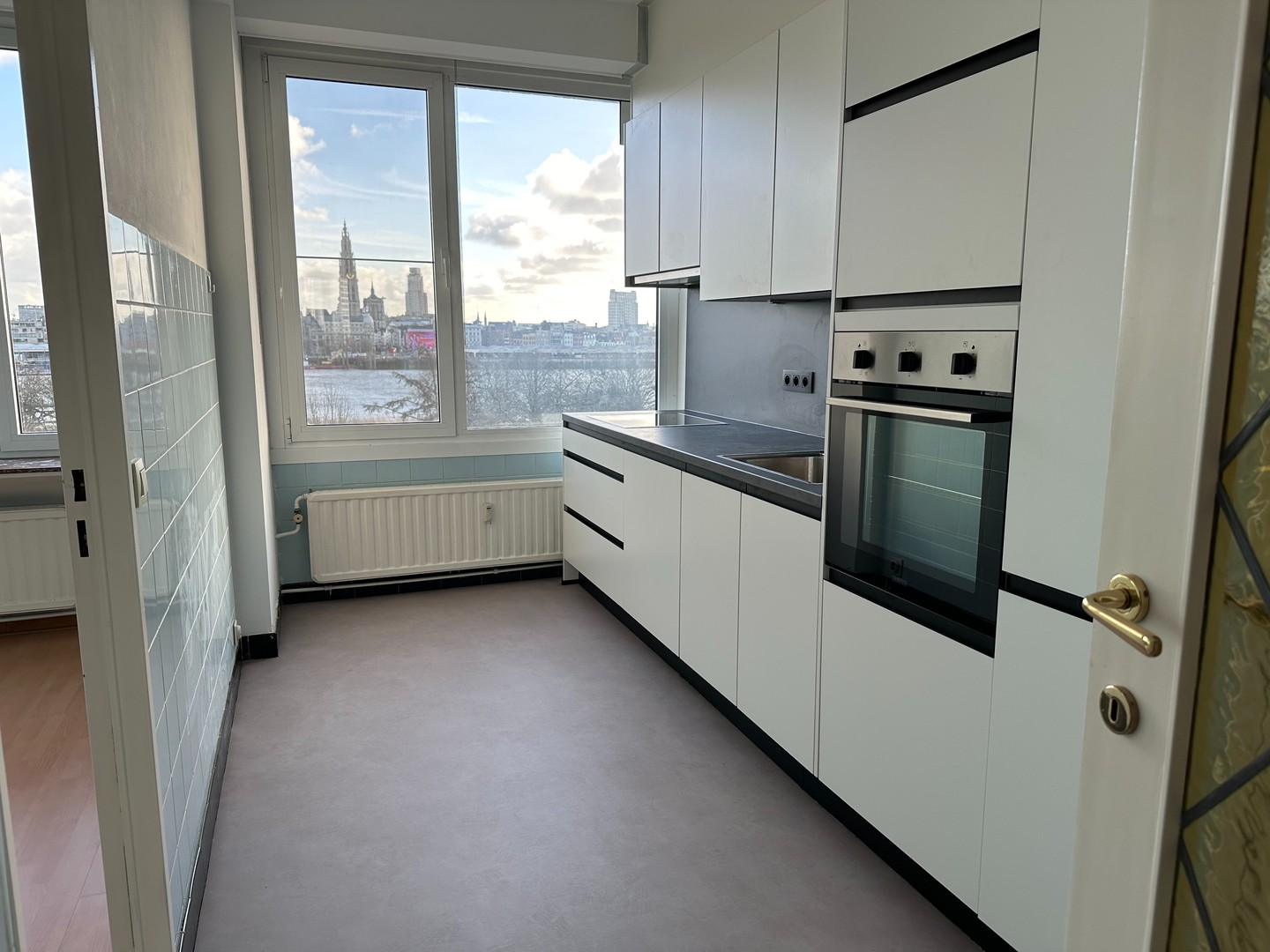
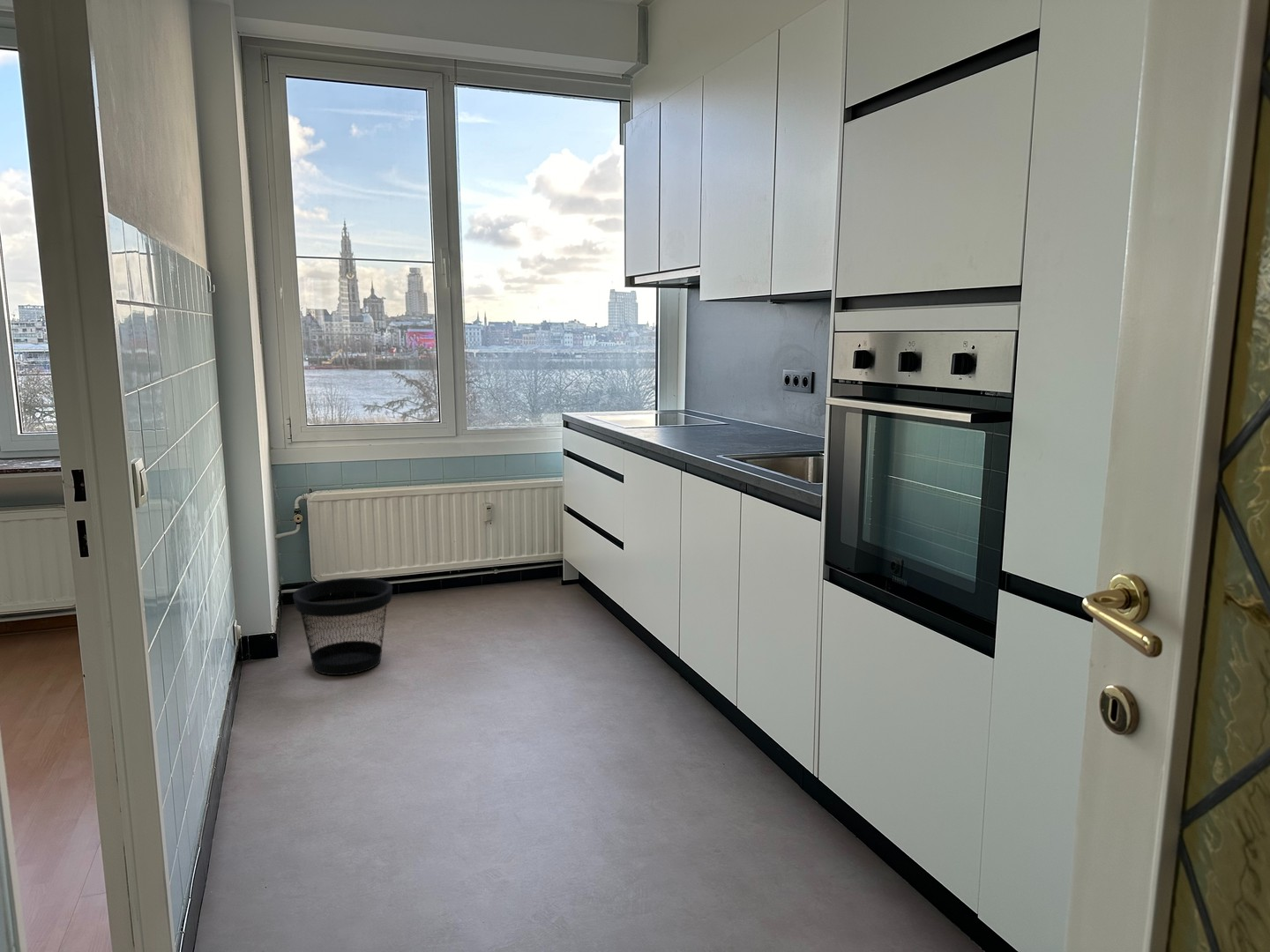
+ wastebasket [292,576,393,676]
